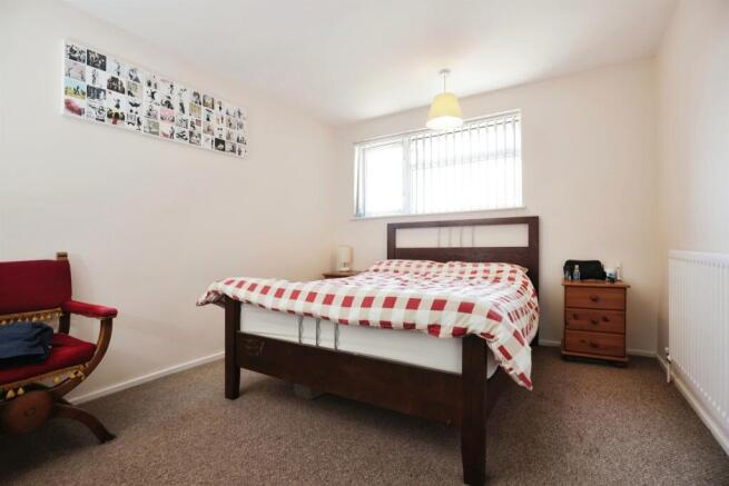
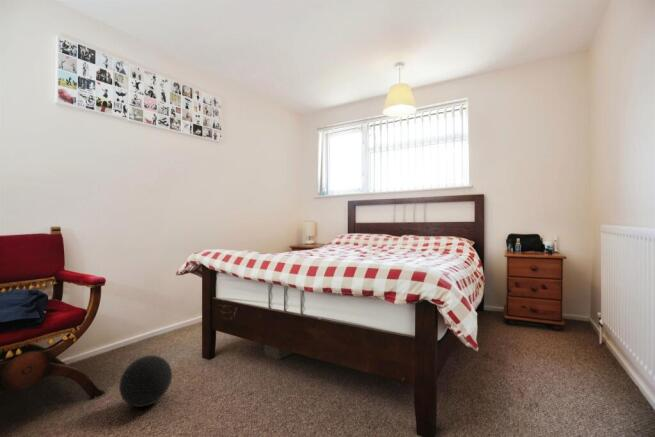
+ ball [118,354,173,408]
